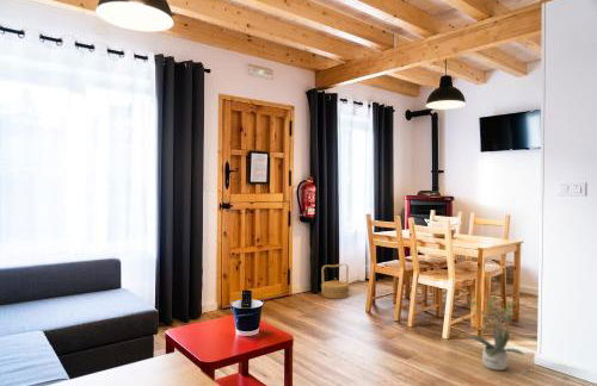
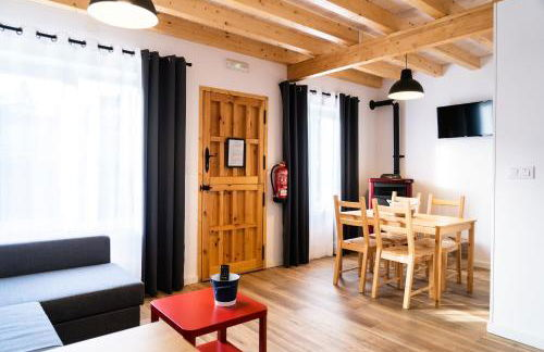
- potted plant [463,293,525,372]
- basket [320,262,351,299]
